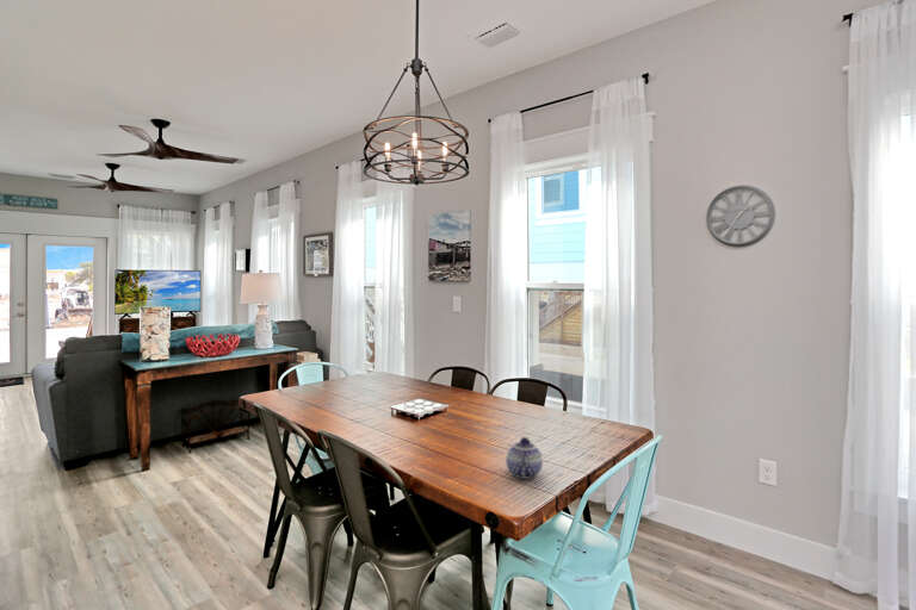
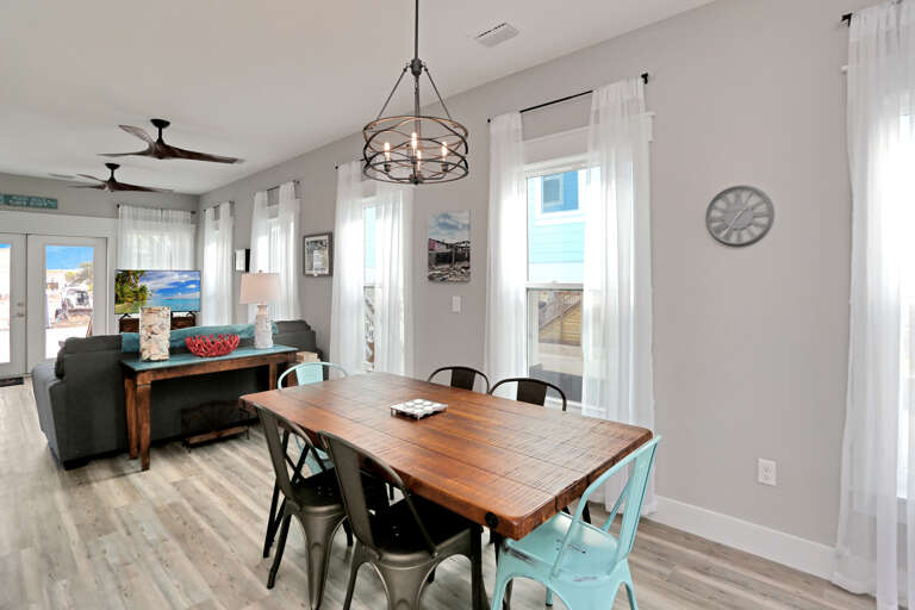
- teapot [505,436,544,480]
